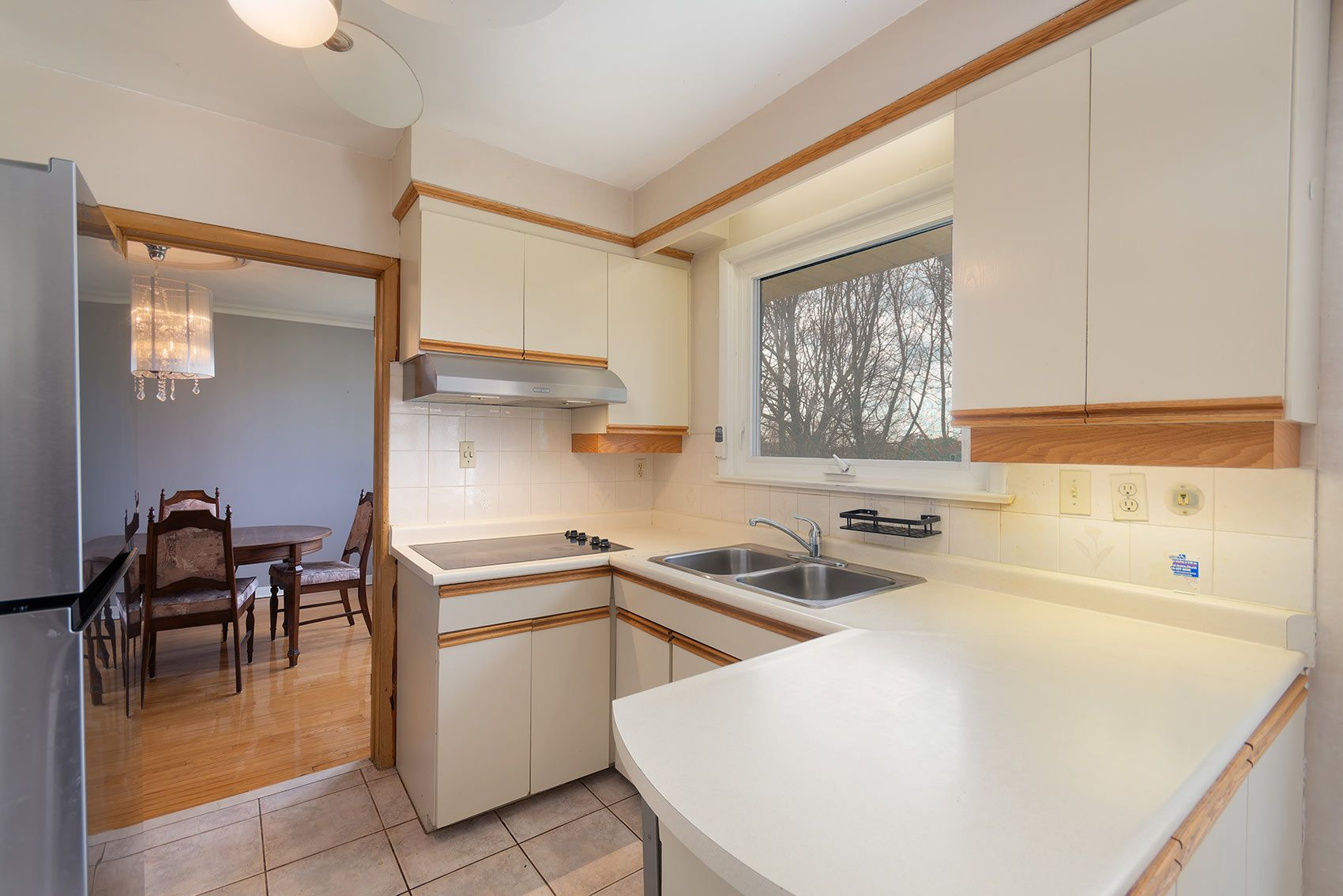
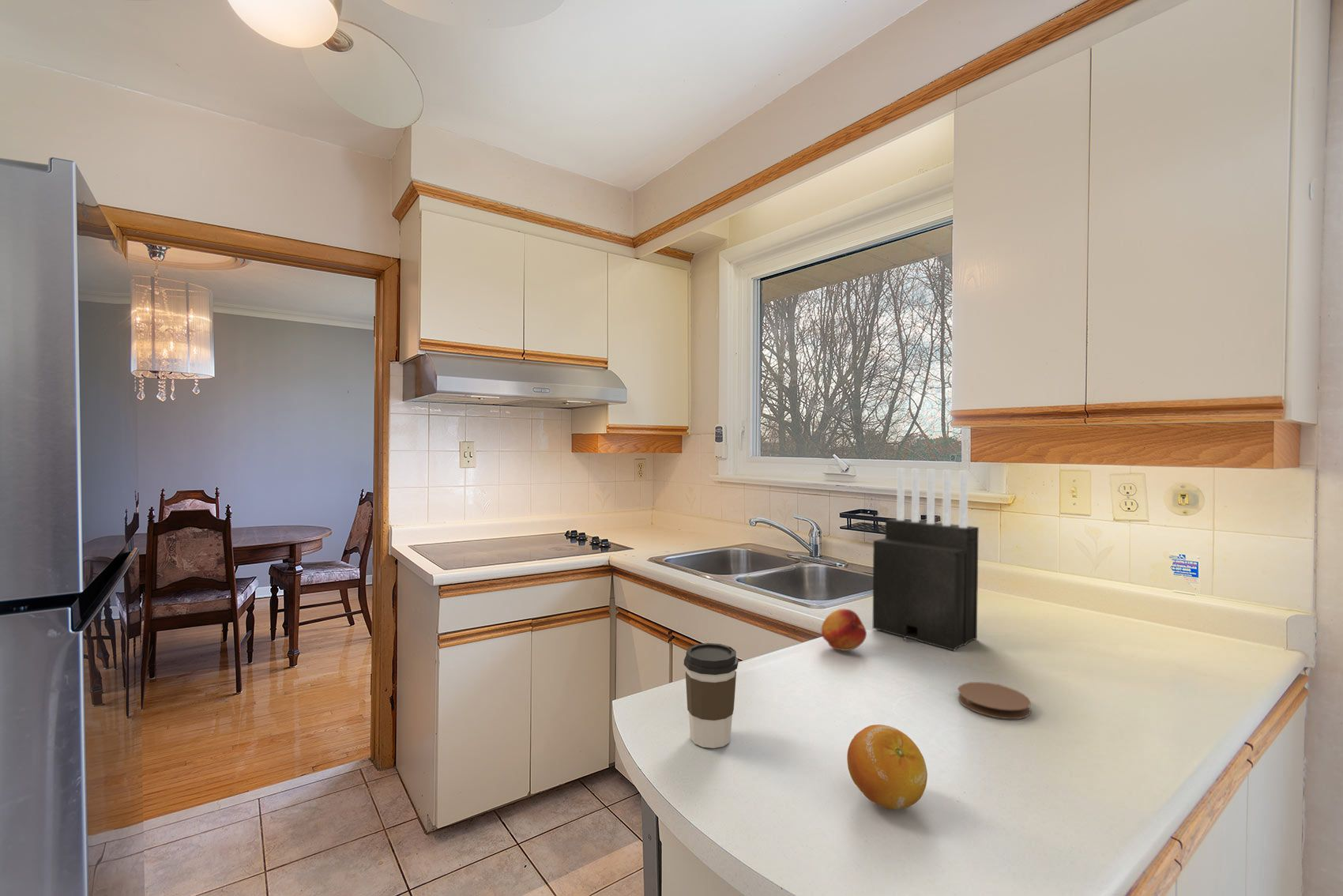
+ coffee cup [683,642,739,749]
+ fruit [821,608,867,652]
+ knife block [872,467,980,652]
+ coaster [957,681,1032,720]
+ fruit [846,724,928,811]
